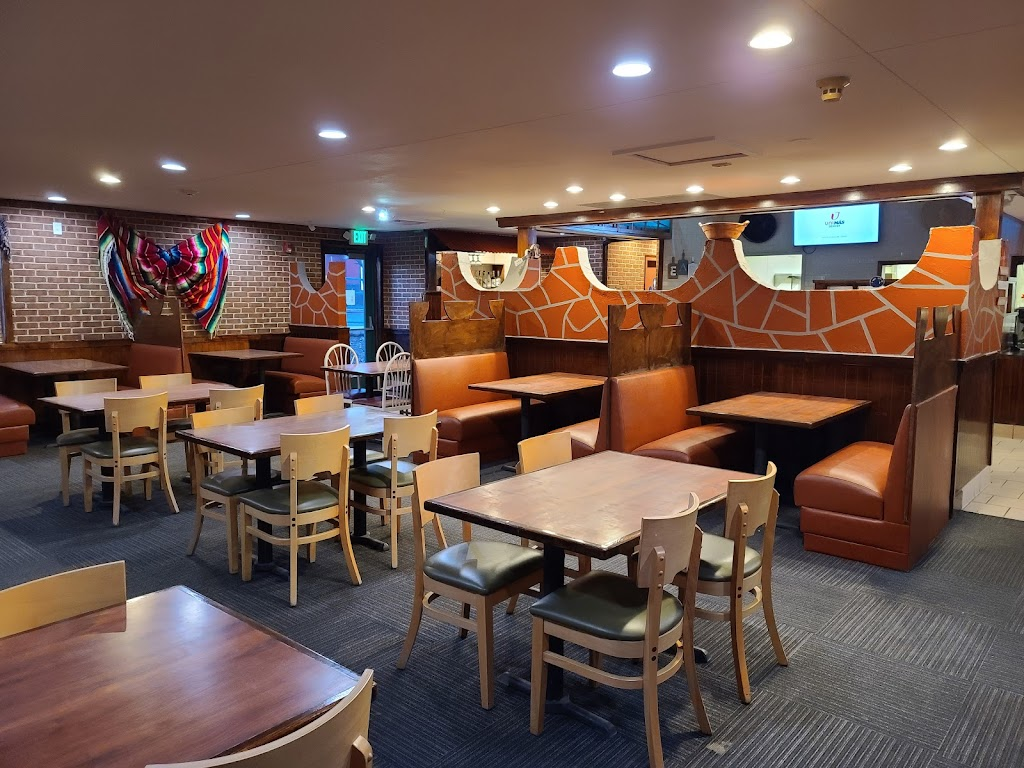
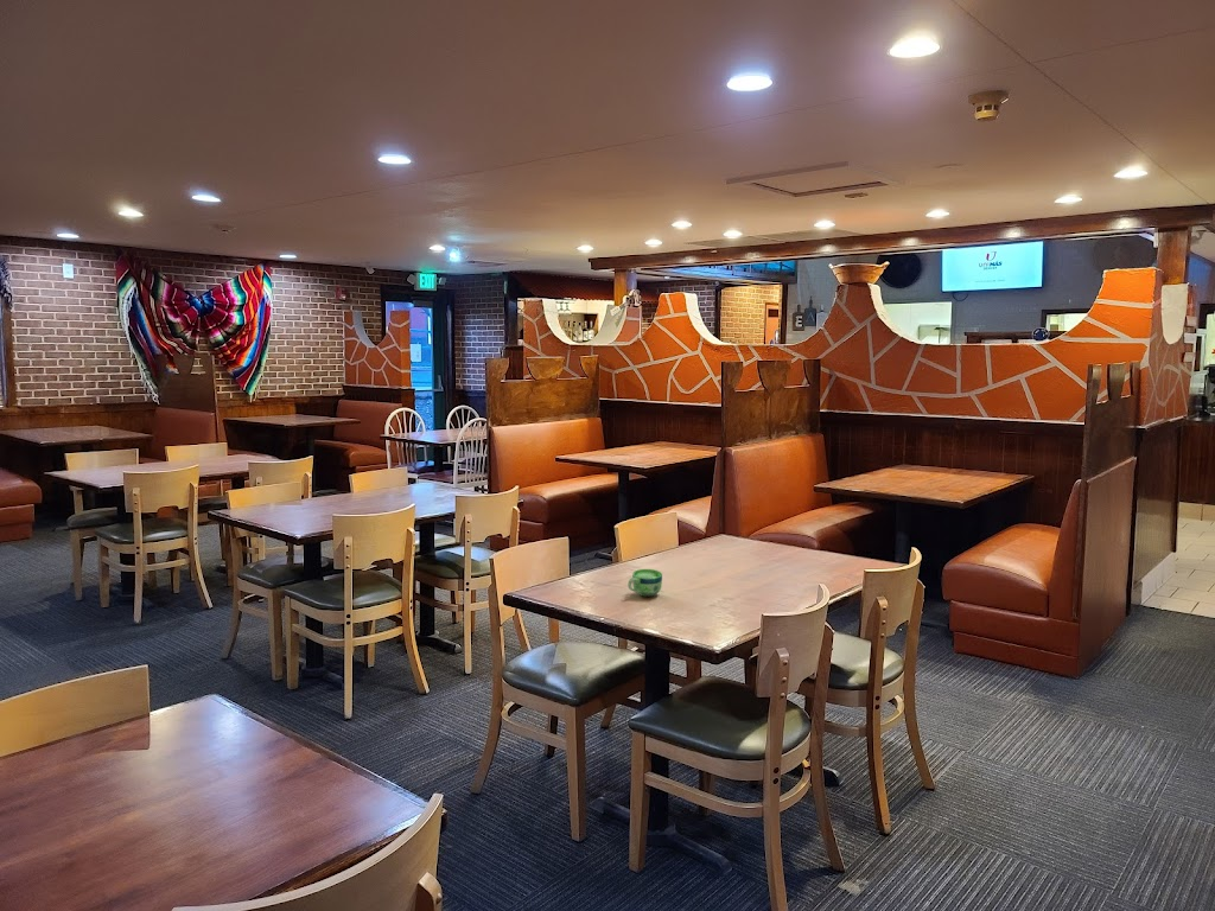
+ cup [626,568,663,598]
